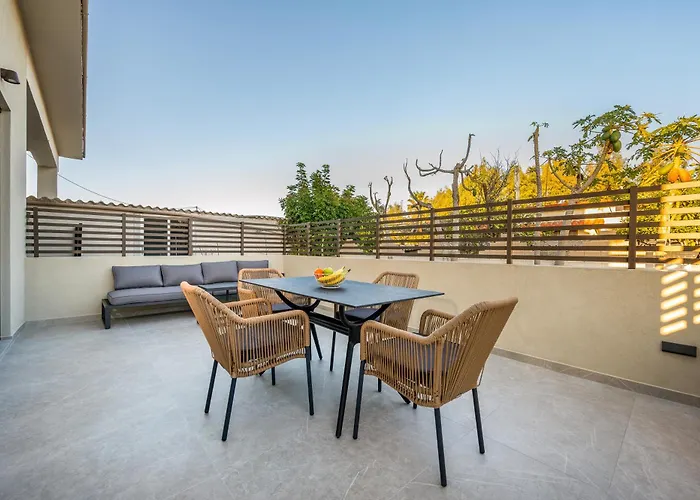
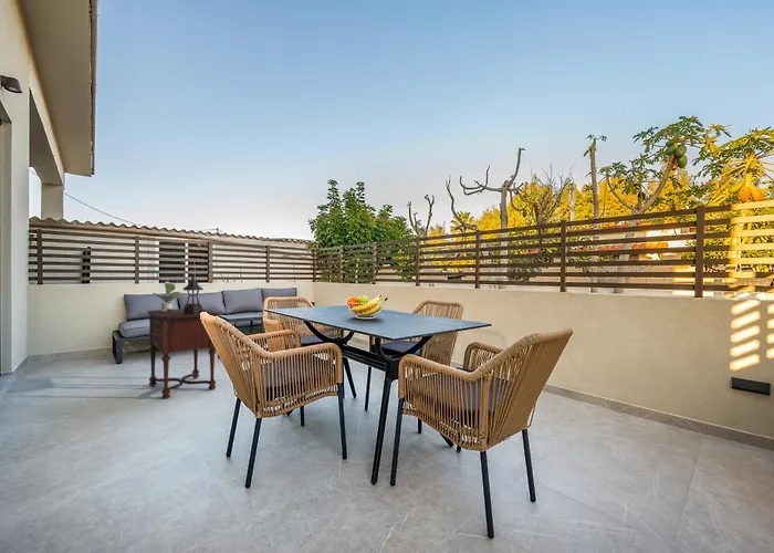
+ potted plant [151,281,182,312]
+ side table [147,307,220,400]
+ lantern [182,274,205,314]
